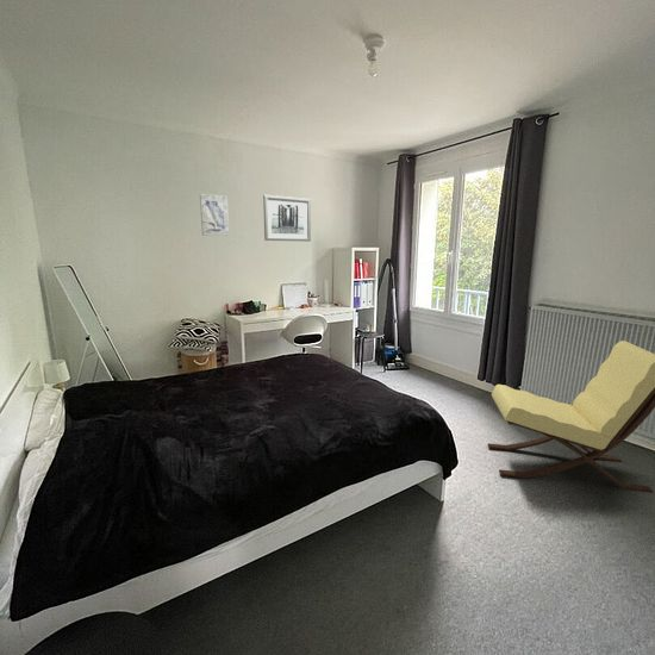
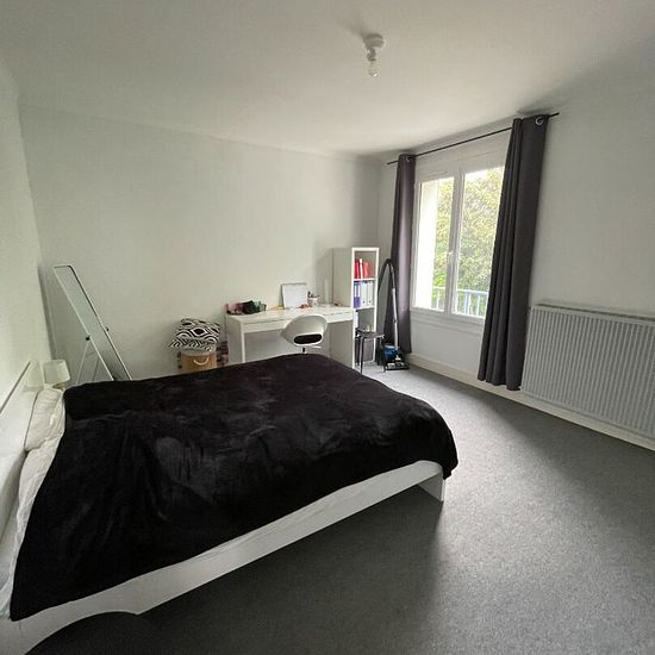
- wall art [262,194,312,243]
- lounge chair [487,339,655,494]
- wall art [199,193,230,237]
